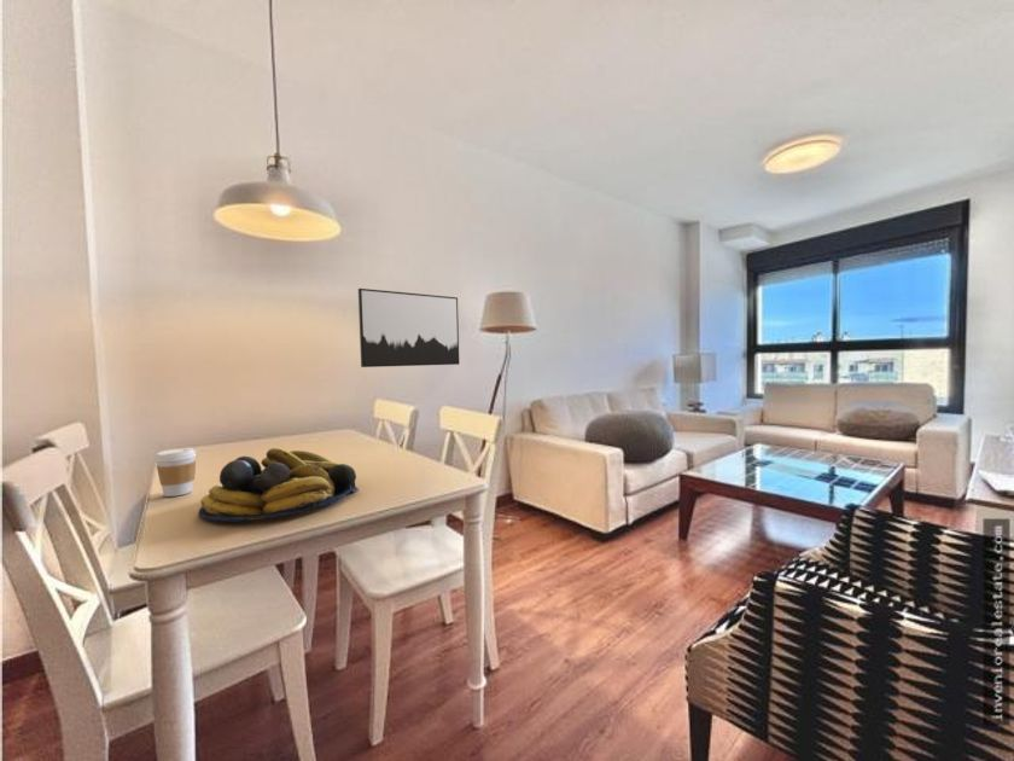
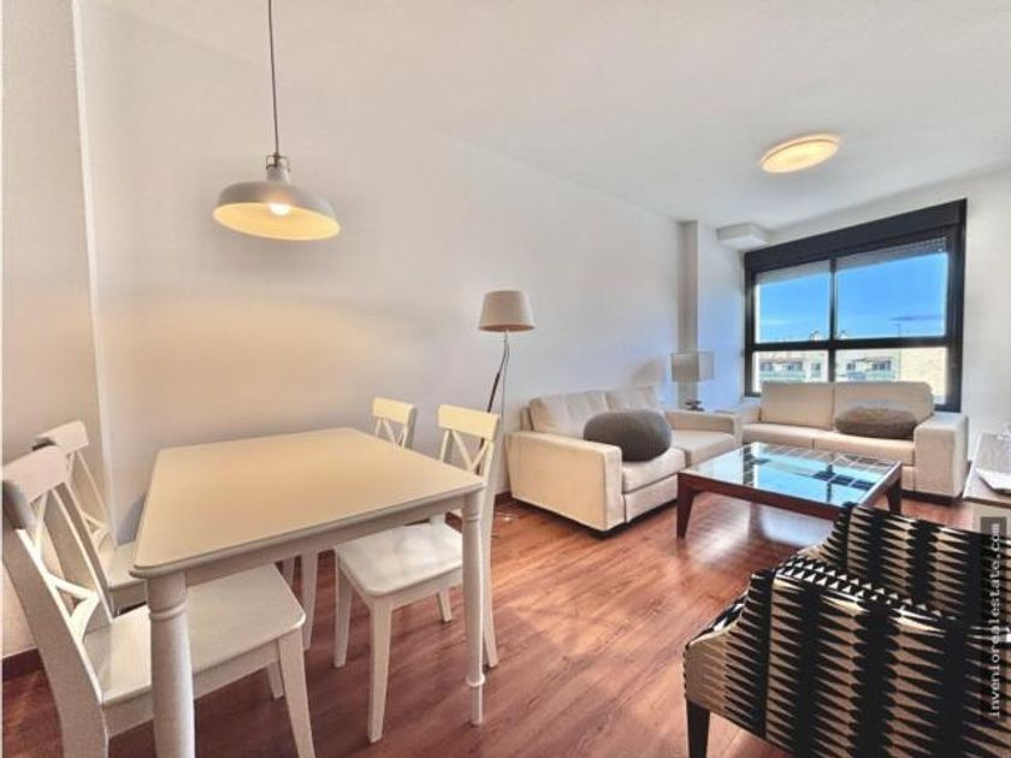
- wall art [357,287,460,368]
- fruit bowl [198,447,360,523]
- coffee cup [153,447,197,498]
